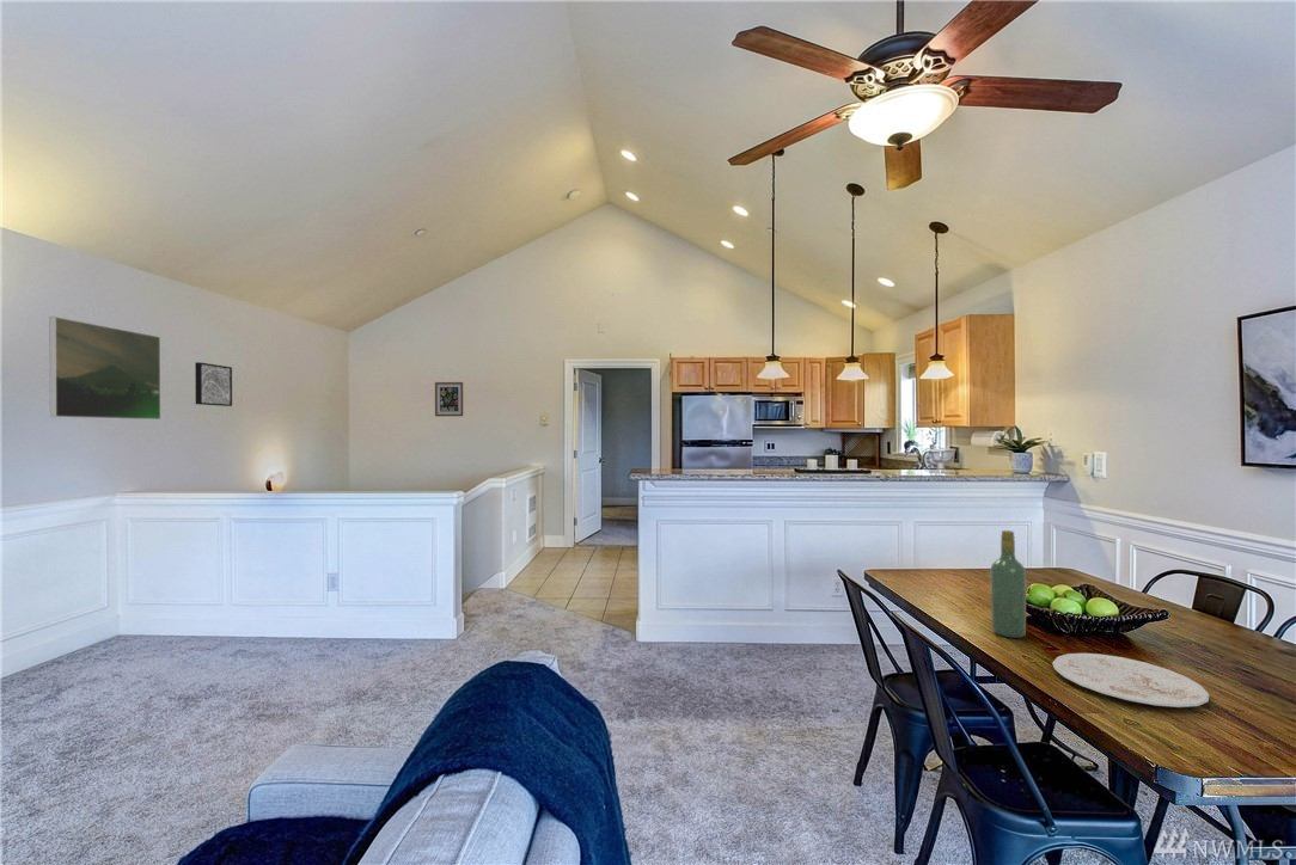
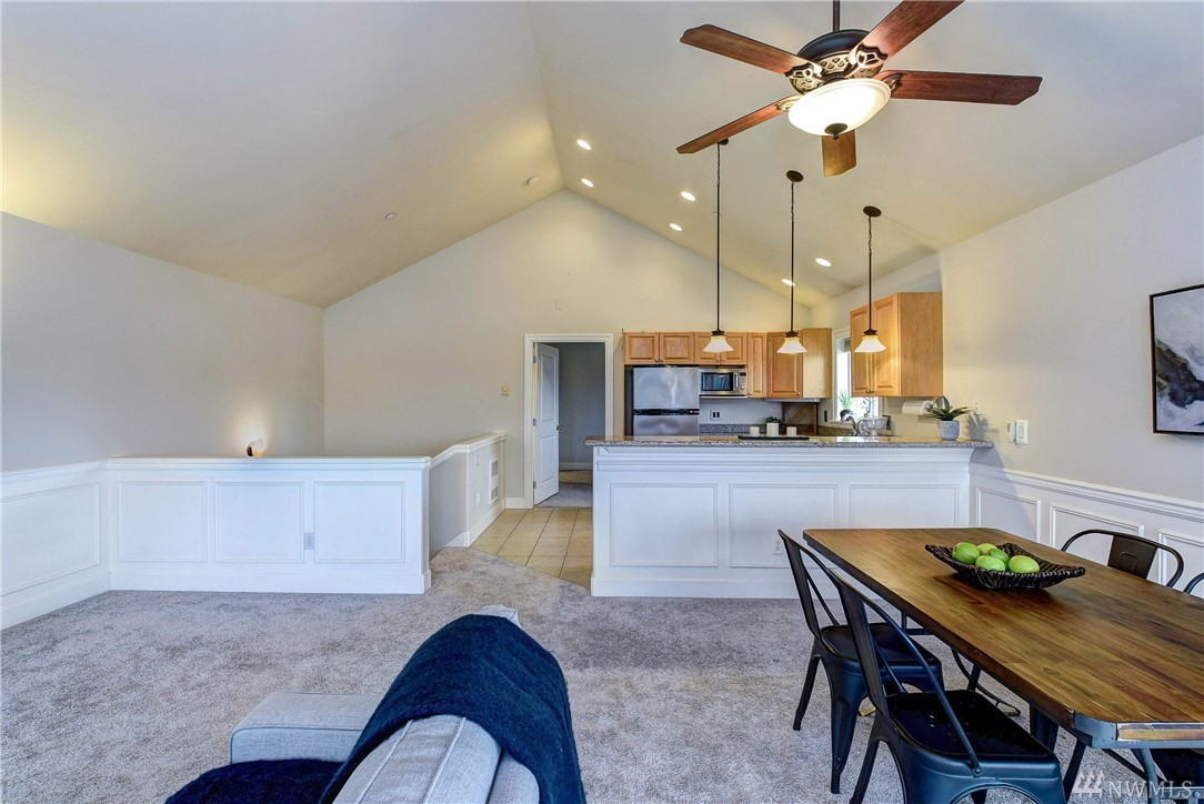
- wall art [194,361,233,407]
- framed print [48,315,161,421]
- wall art [434,381,464,418]
- wine bottle [990,529,1027,639]
- plate [1051,652,1210,708]
